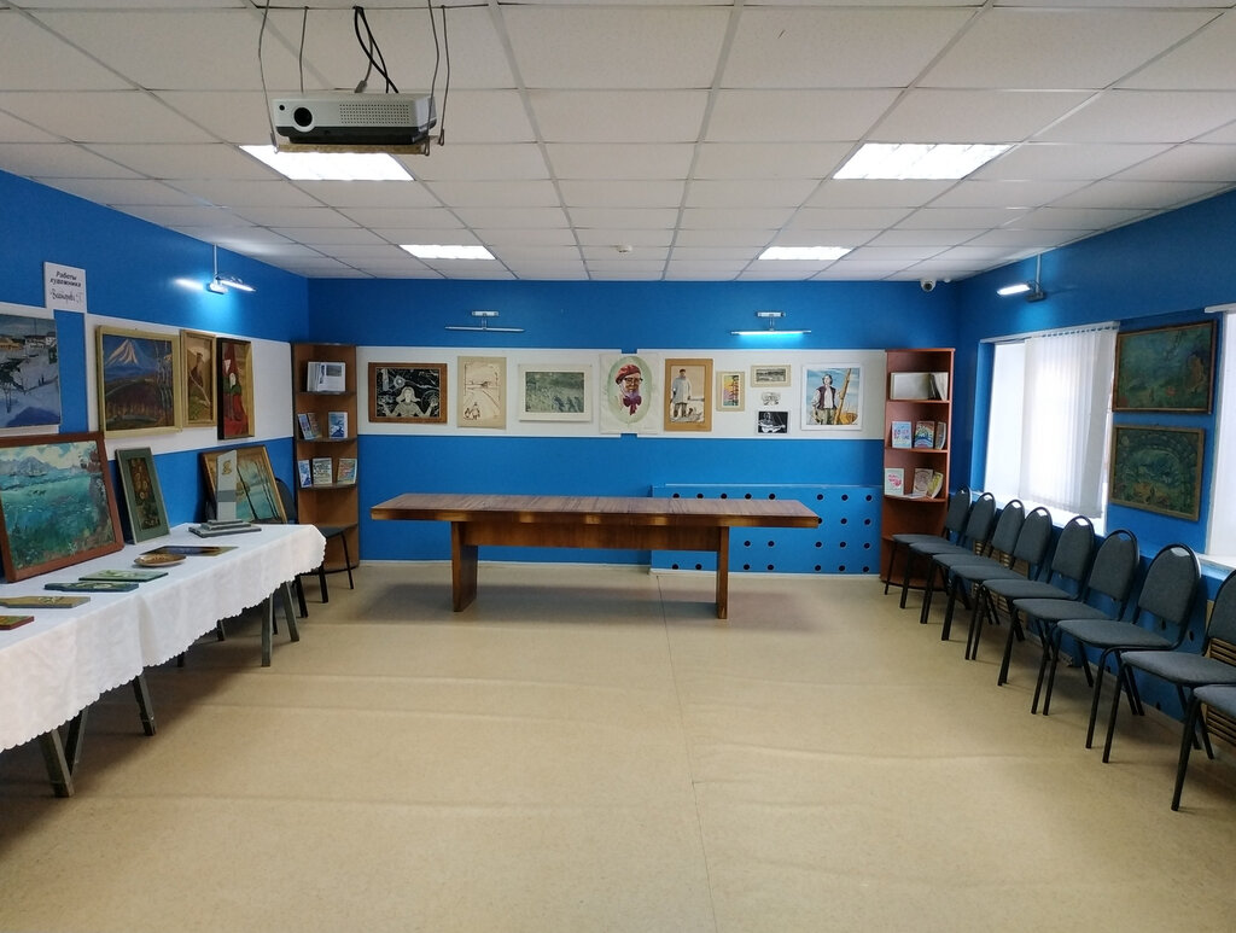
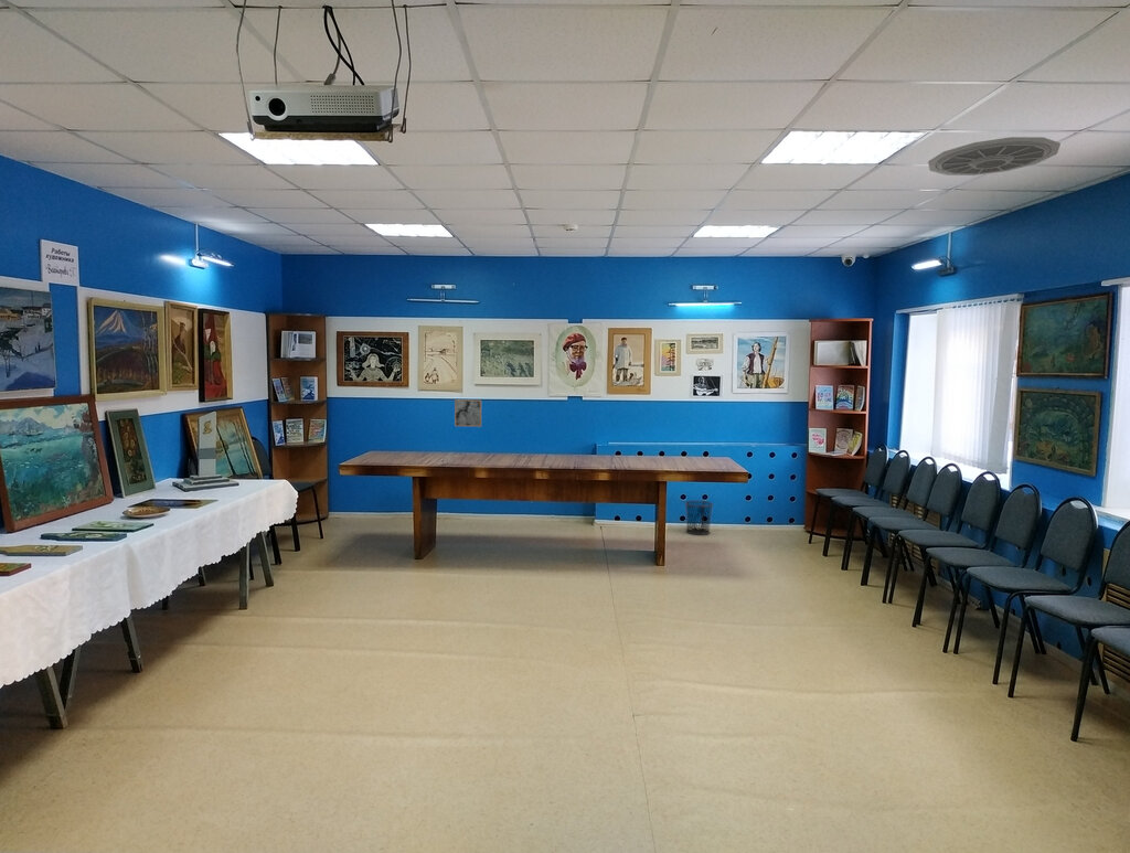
+ ceiling vent [927,136,1062,177]
+ waste bin [684,500,714,536]
+ wall art [454,398,482,428]
